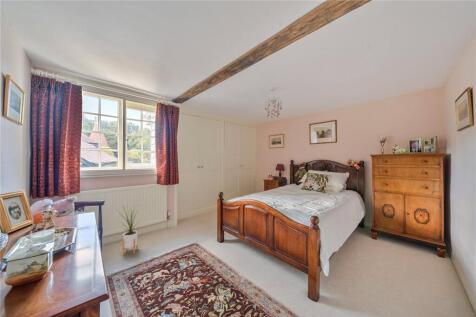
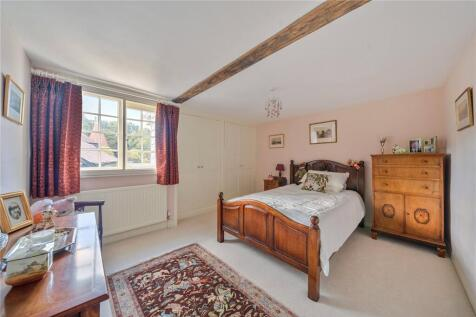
- house plant [116,203,142,256]
